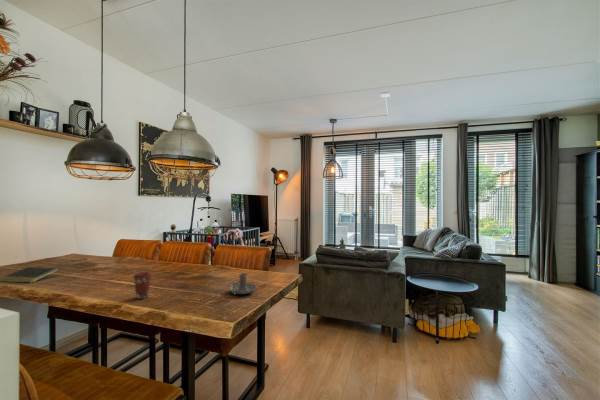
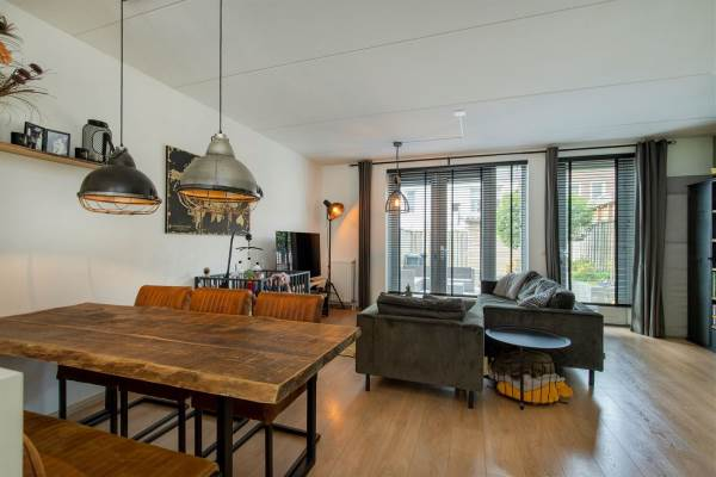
- coffee cup [132,271,153,300]
- notepad [0,266,60,284]
- candle holder [228,272,257,295]
